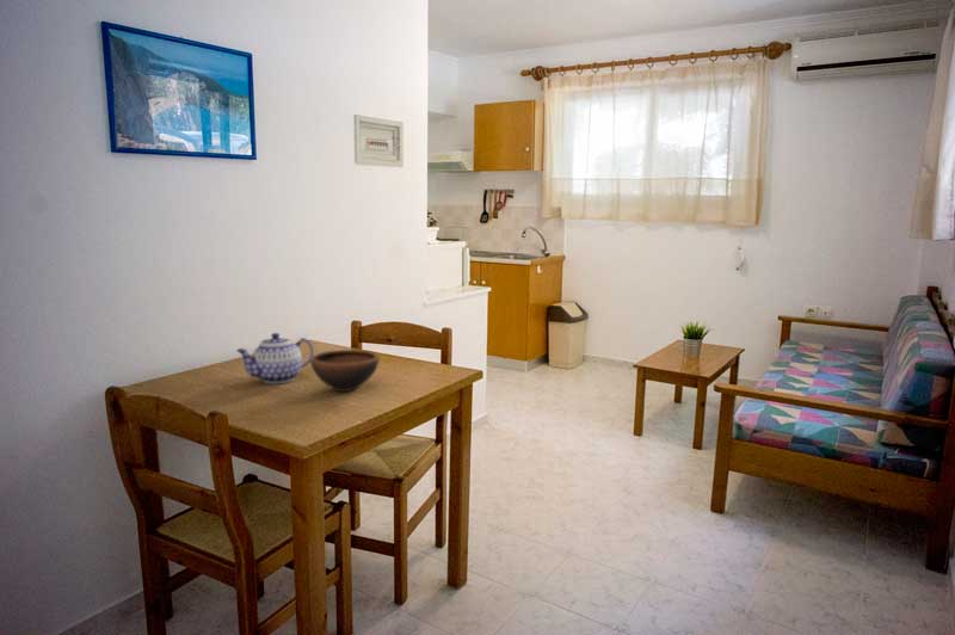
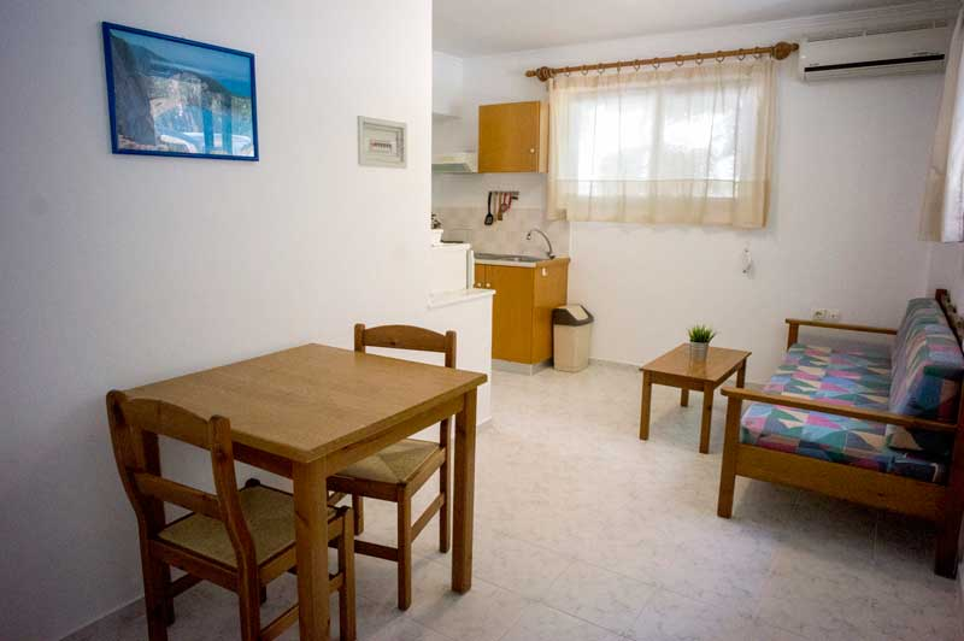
- bowl [309,349,381,393]
- teapot [235,332,315,384]
